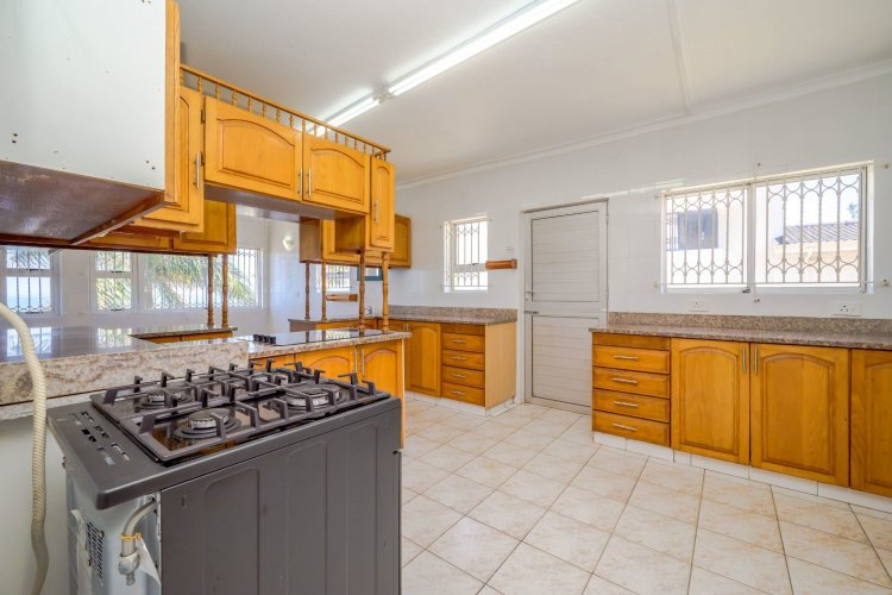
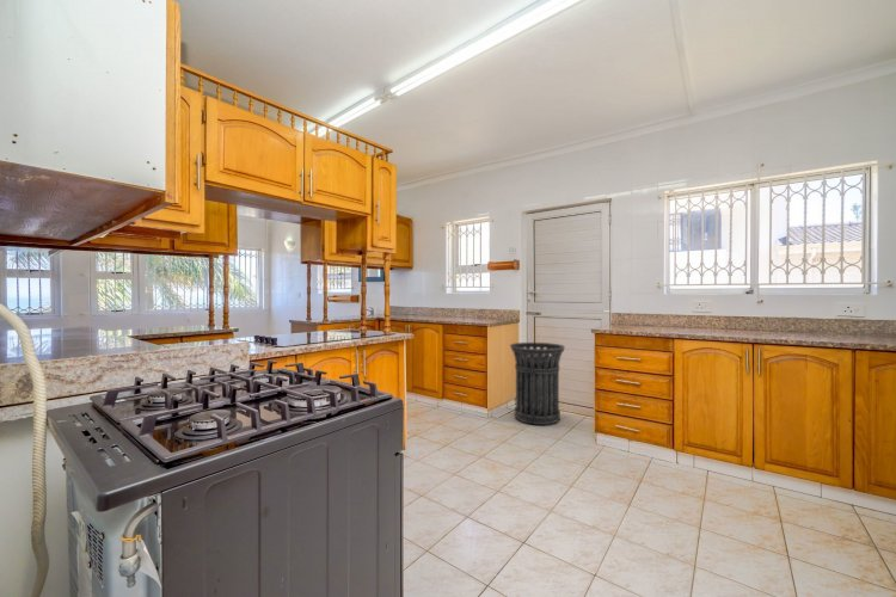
+ trash can [509,341,566,426]
